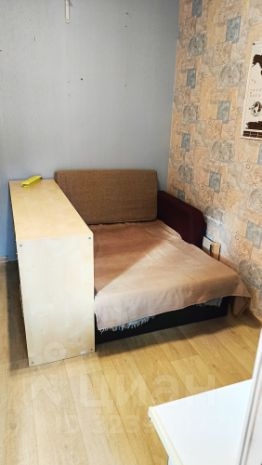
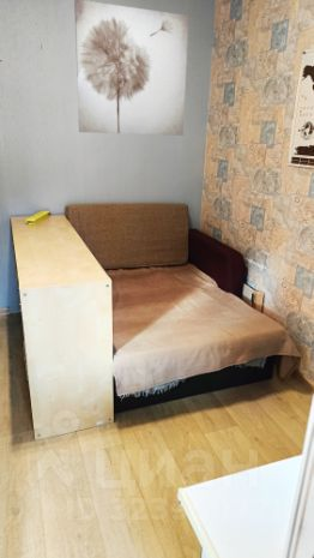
+ wall art [73,0,191,137]
